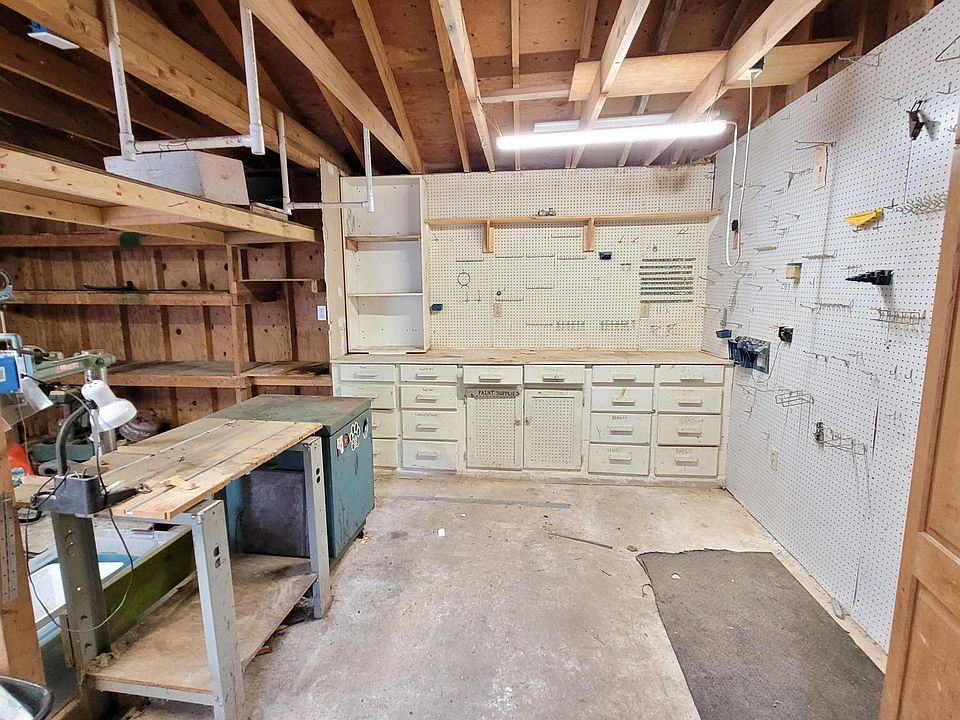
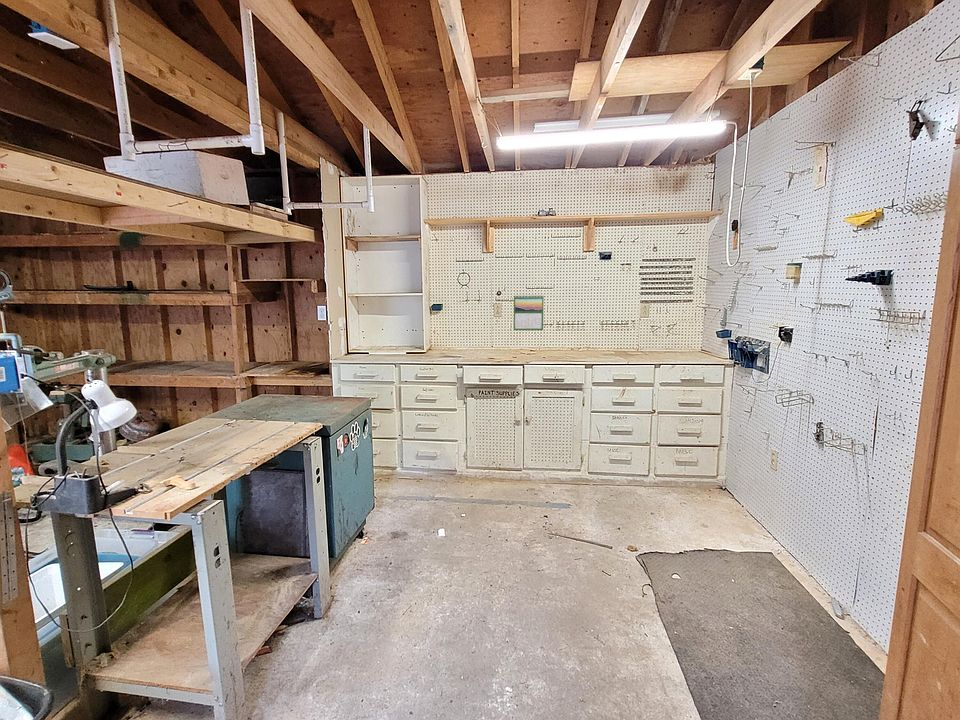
+ calendar [513,293,545,331]
